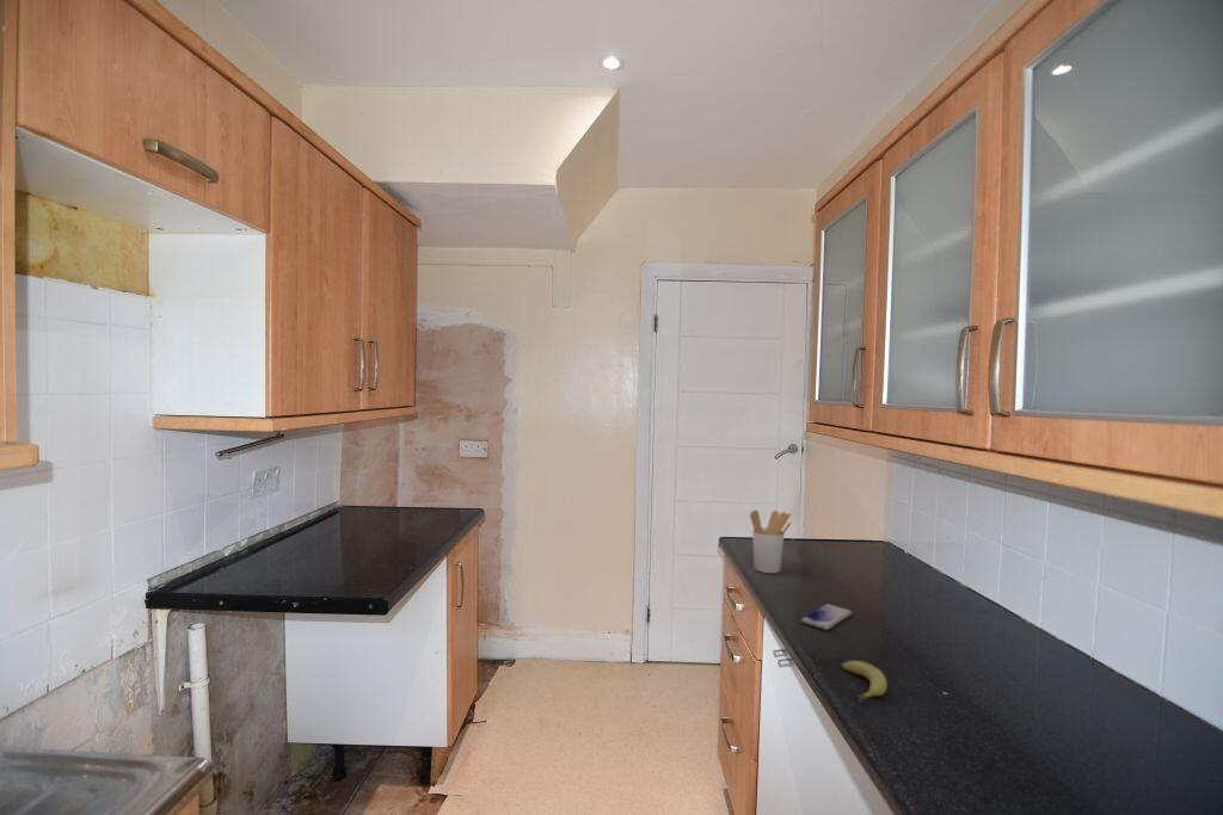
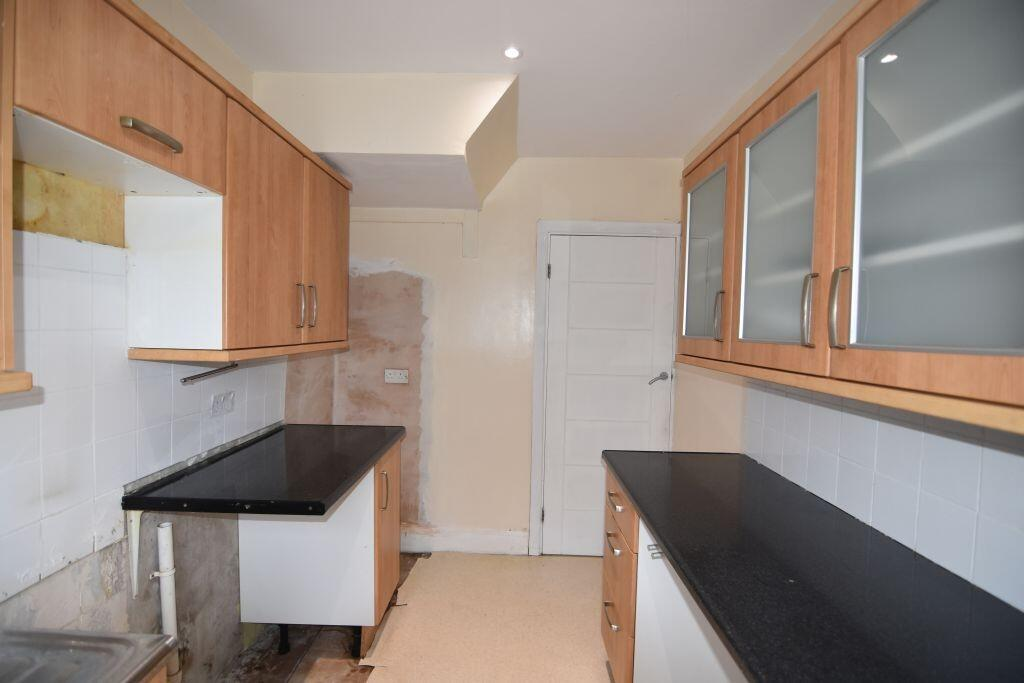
- smartphone [800,603,853,631]
- utensil holder [749,510,792,574]
- fruit [841,660,889,703]
